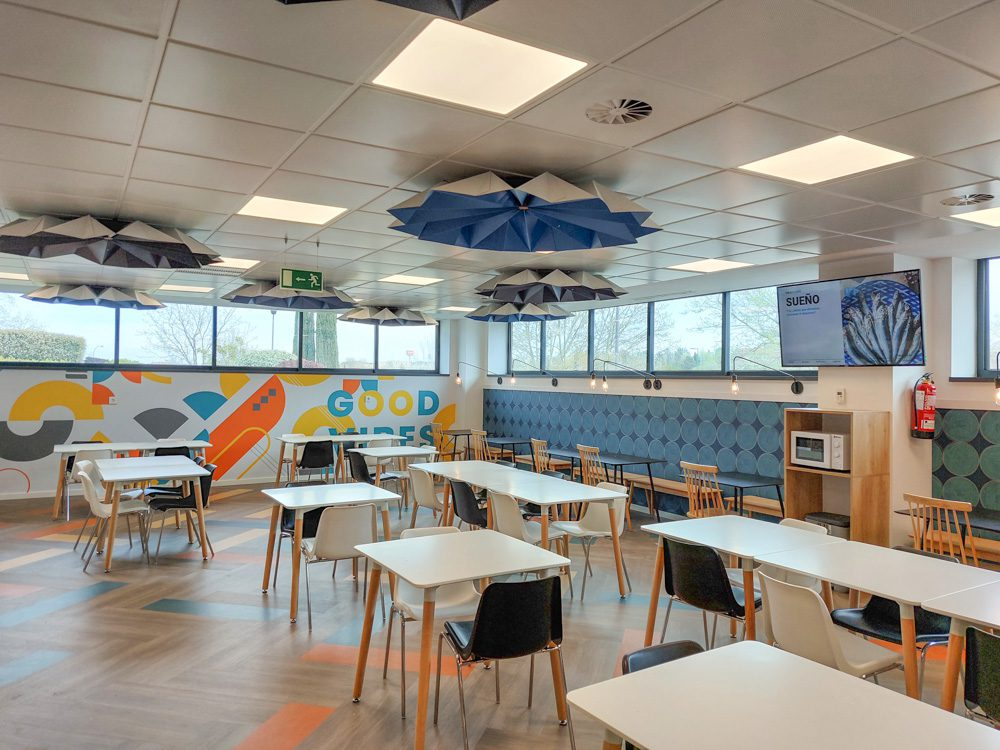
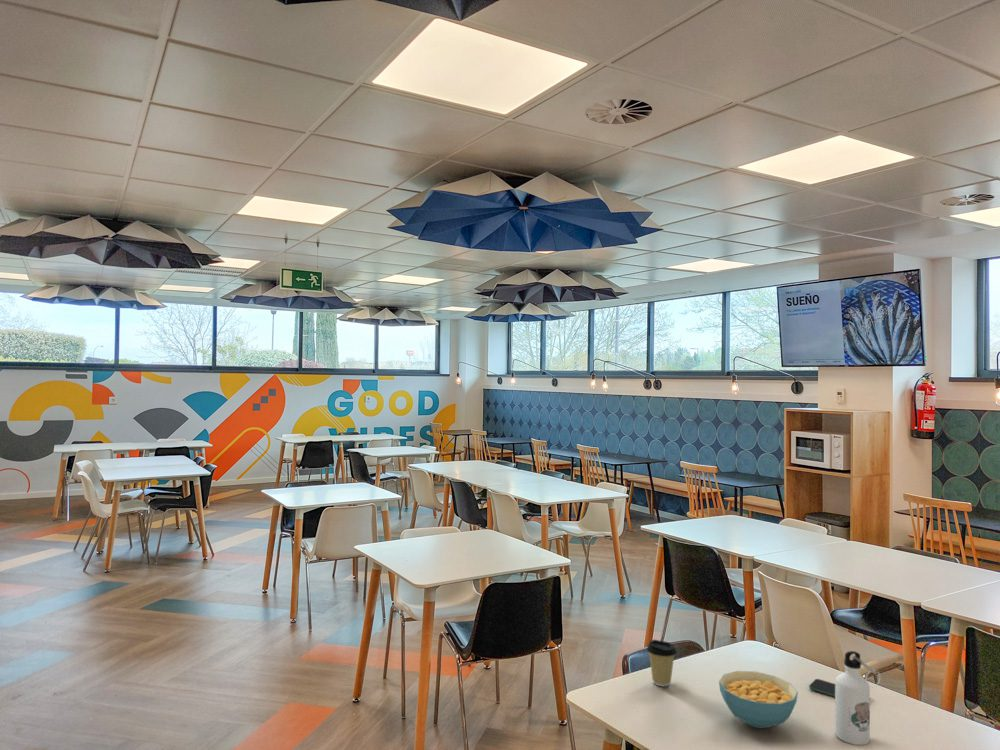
+ cereal bowl [718,670,799,729]
+ coffee cup [646,639,678,687]
+ smartphone [808,678,836,698]
+ water bottle [834,650,881,746]
